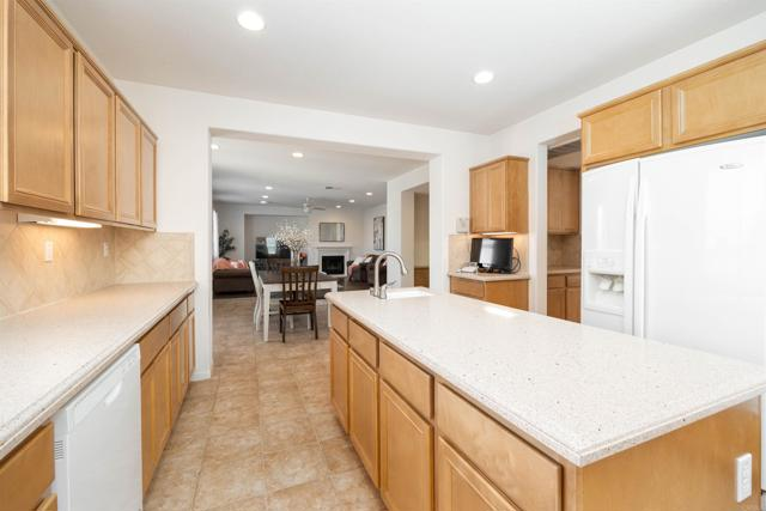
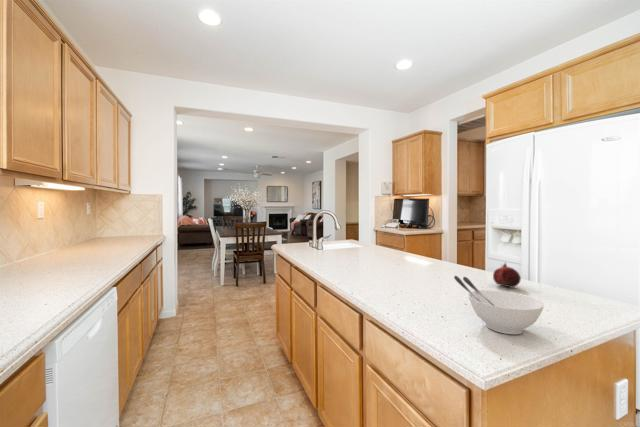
+ fruit [492,261,522,289]
+ bowl [453,275,545,335]
